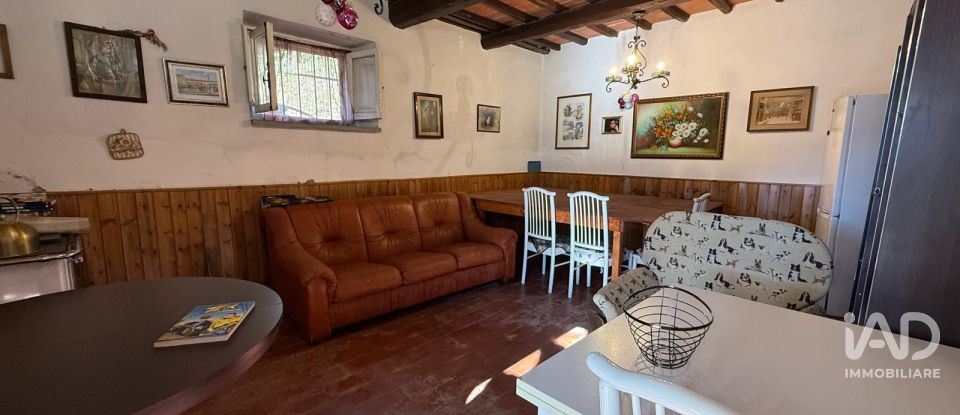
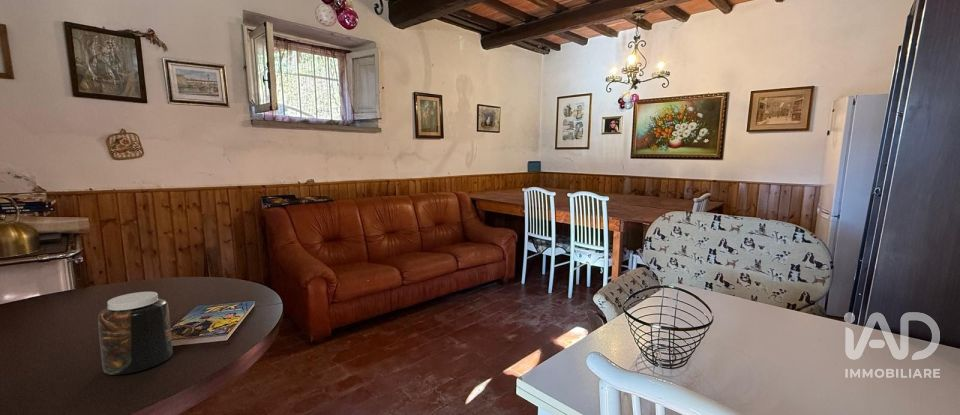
+ jar [97,291,173,376]
